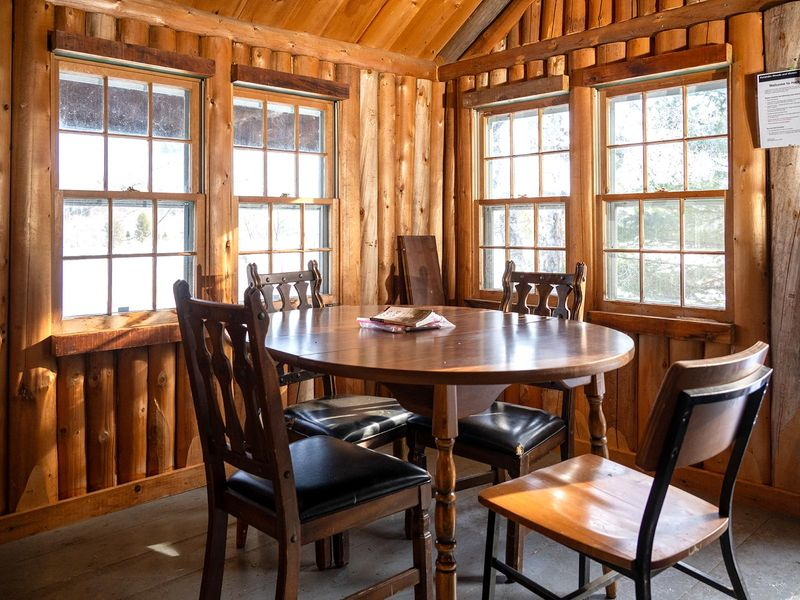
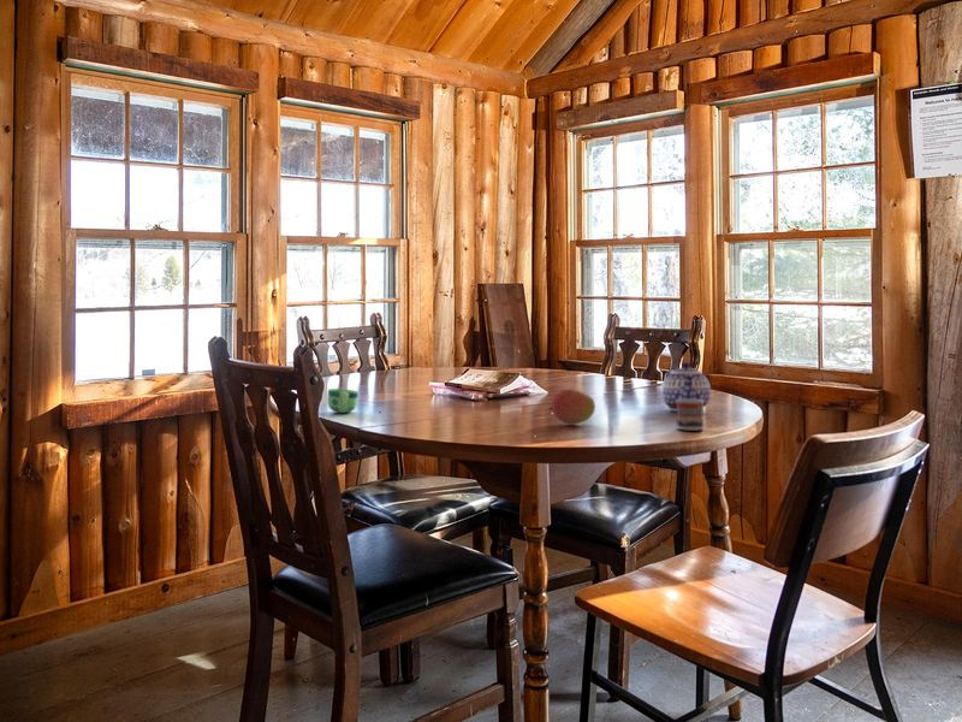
+ teapot [661,361,712,413]
+ cup [326,387,360,414]
+ fruit [547,387,596,426]
+ cup [676,400,705,432]
